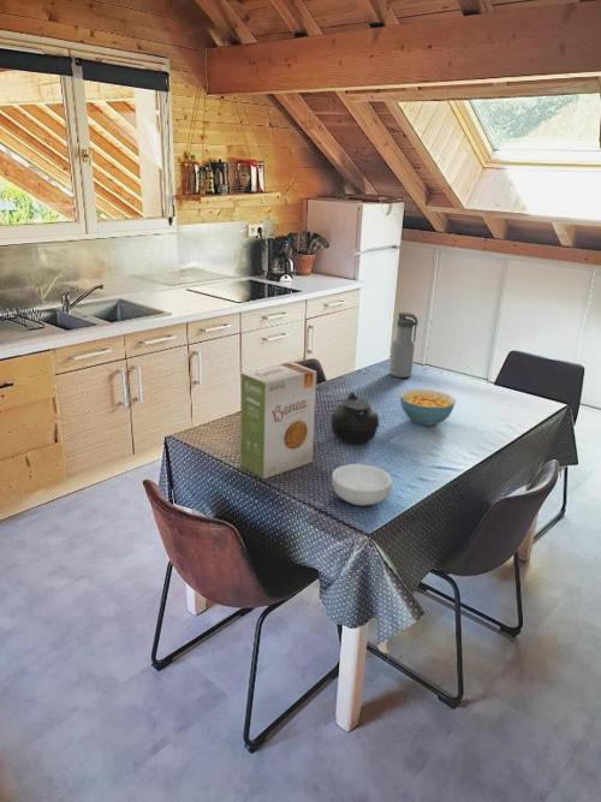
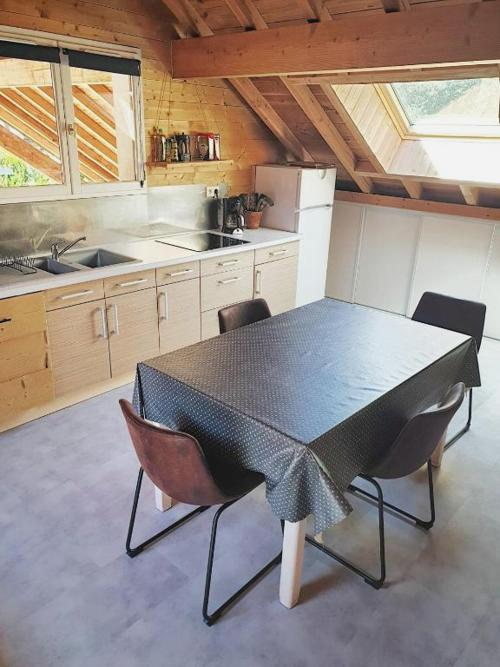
- food box [240,361,317,481]
- cereal bowl [331,463,393,506]
- water bottle [388,311,419,379]
- cereal bowl [399,388,457,427]
- teapot [328,391,380,445]
